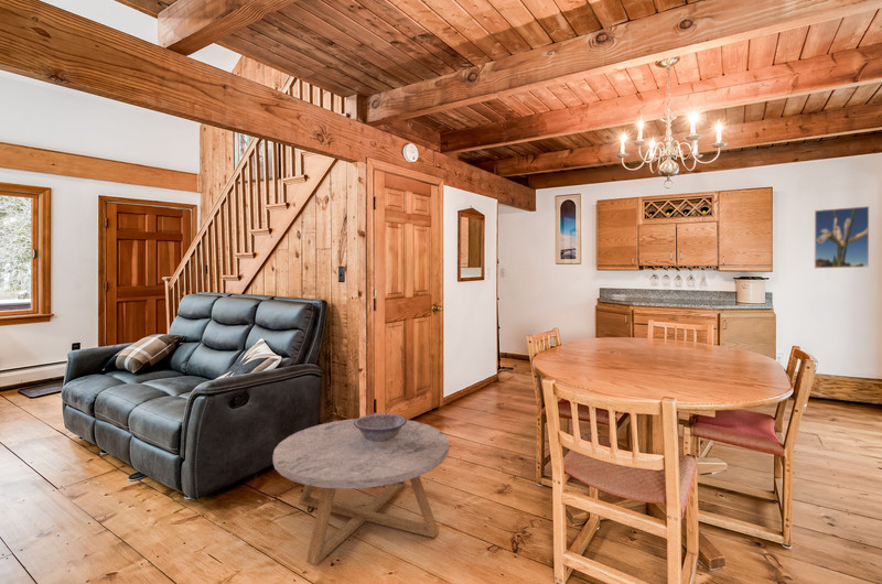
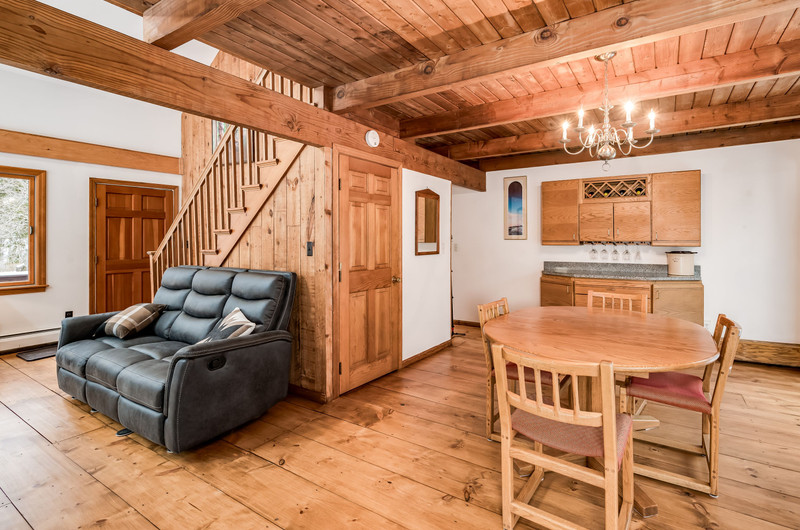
- coffee table [272,418,450,565]
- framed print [814,205,870,269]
- decorative bowl [354,413,407,445]
